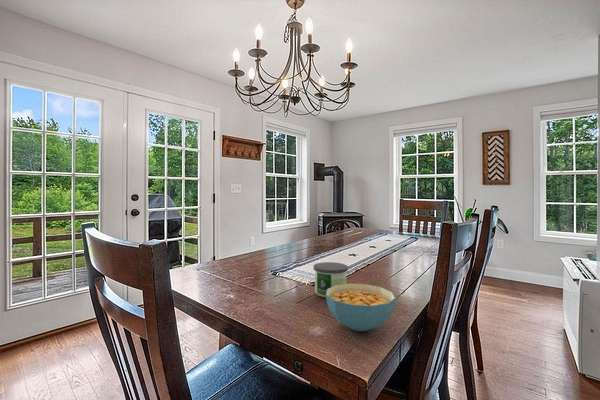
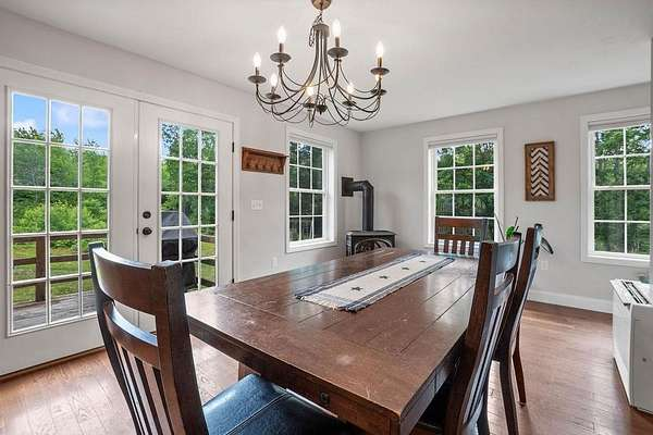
- cereal bowl [325,283,396,332]
- candle [313,261,349,298]
